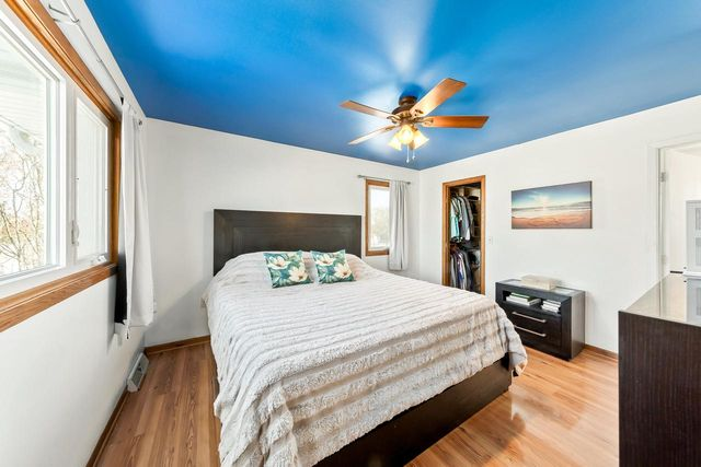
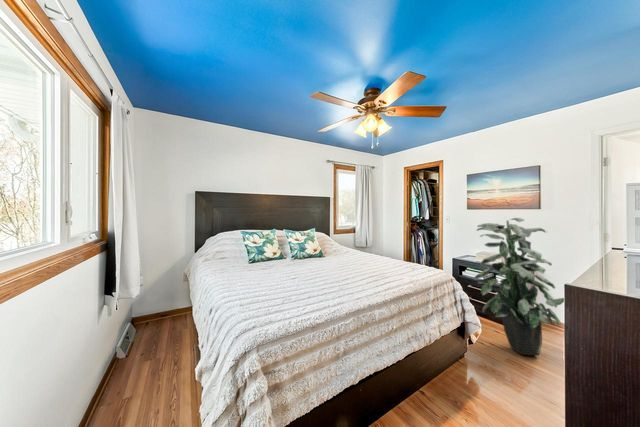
+ indoor plant [474,217,565,356]
